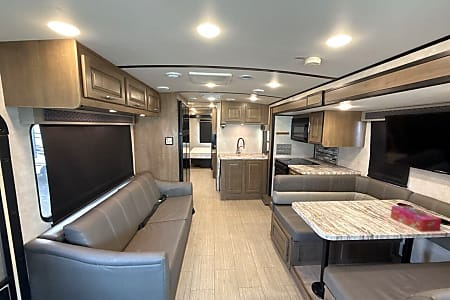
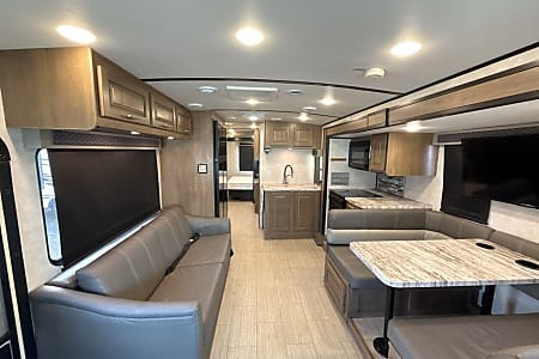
- tissue box [390,205,442,233]
